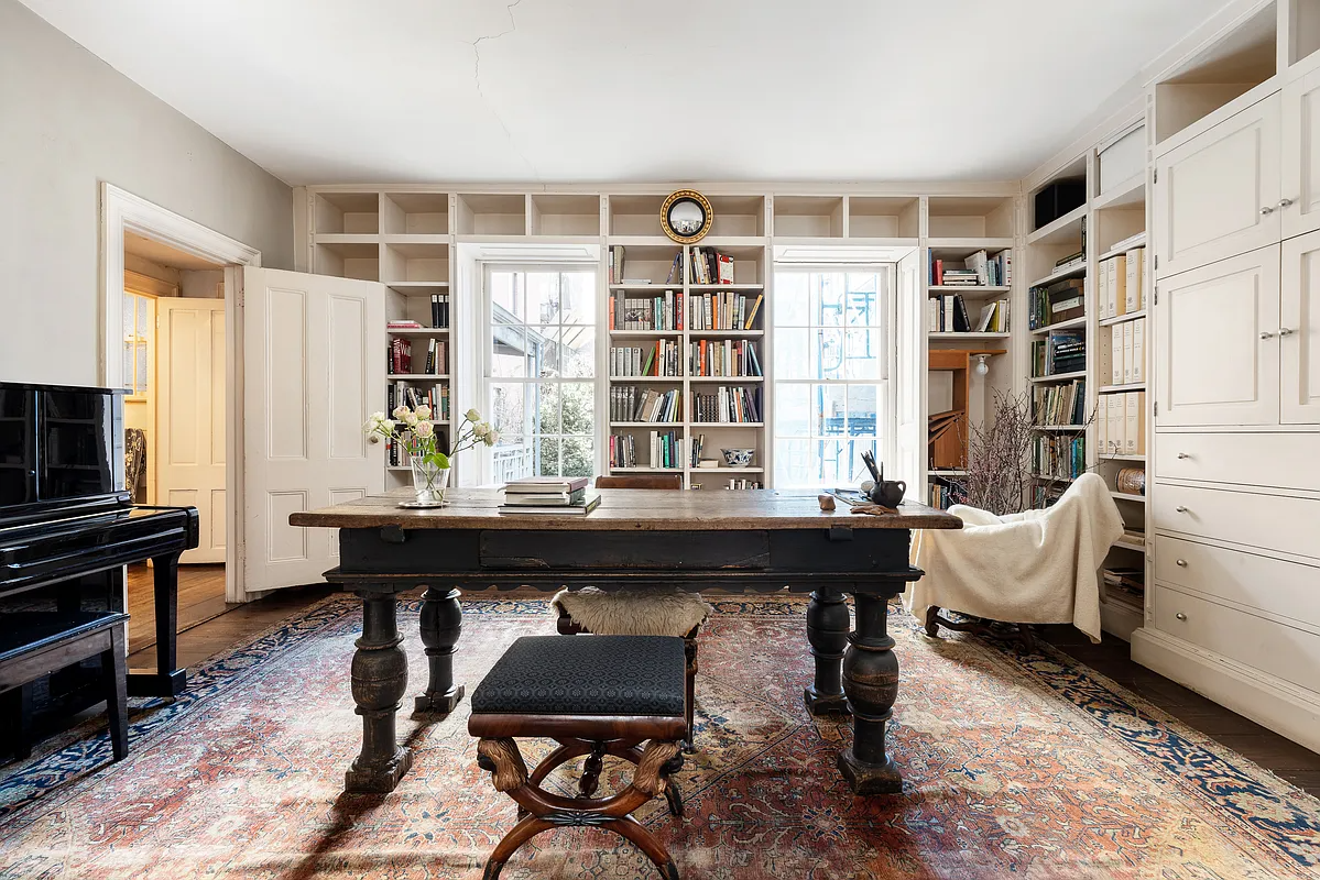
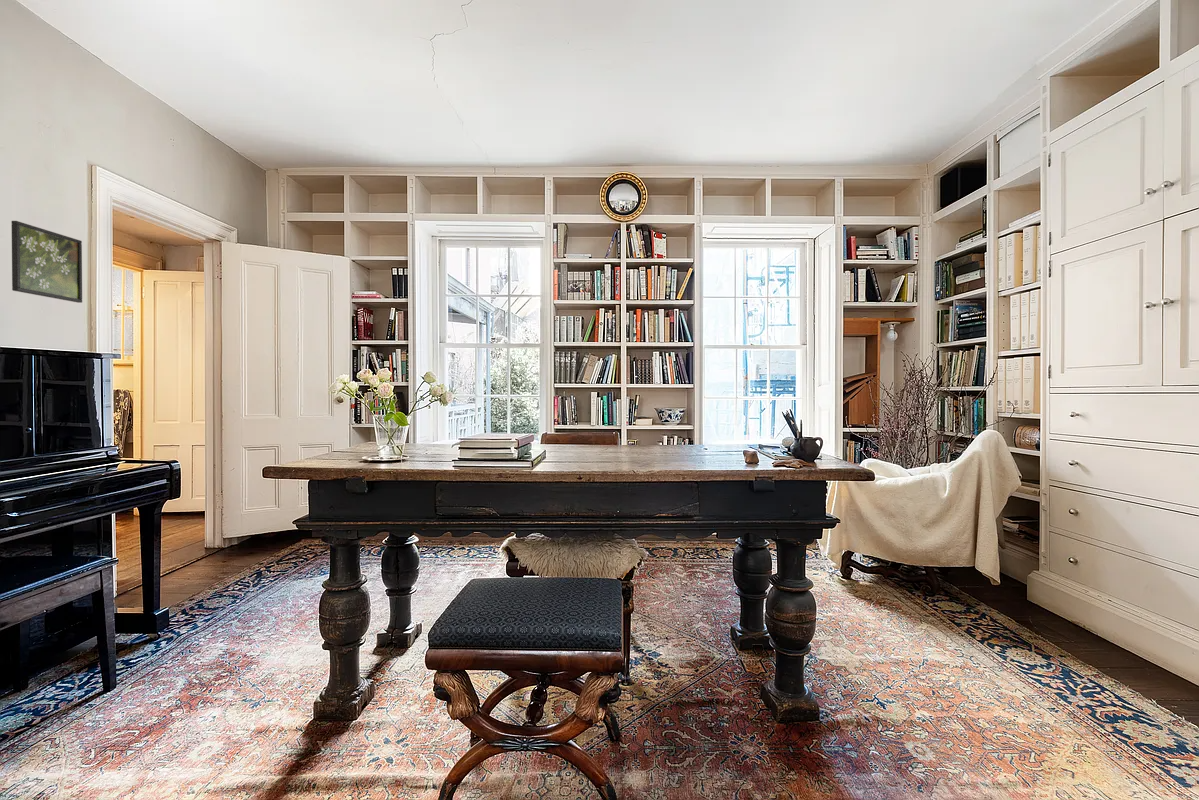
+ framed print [10,220,83,304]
